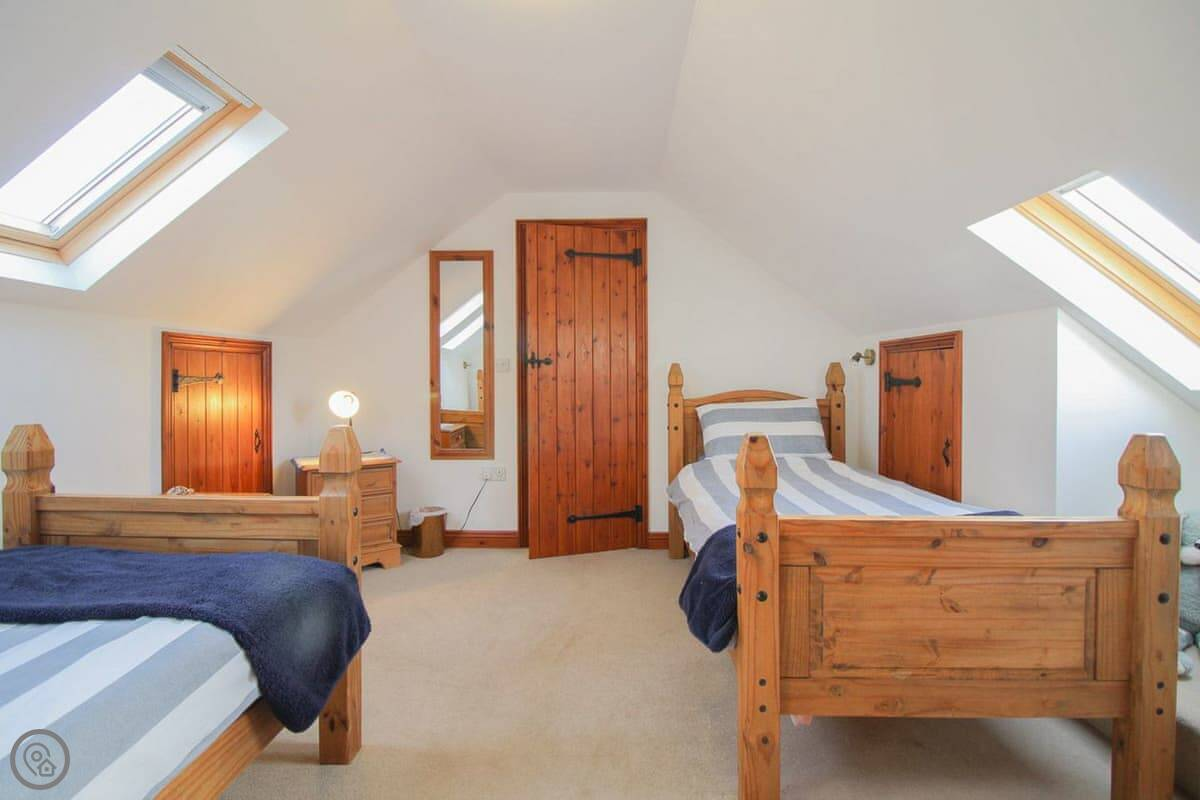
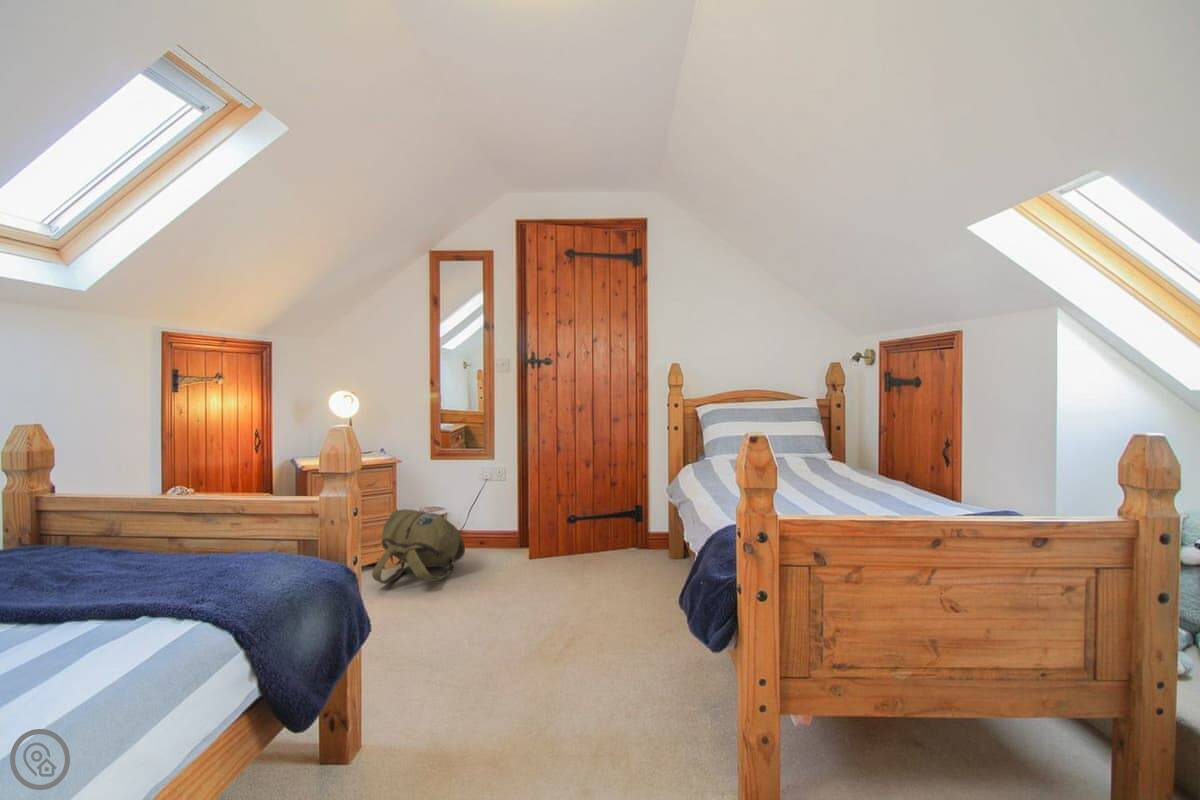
+ backpack [371,508,466,584]
